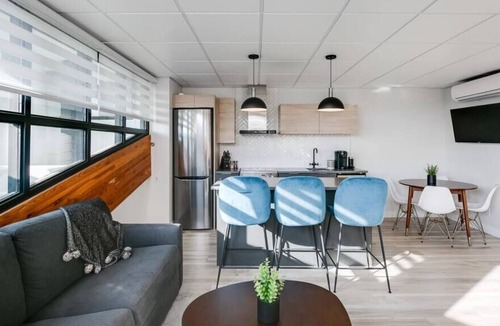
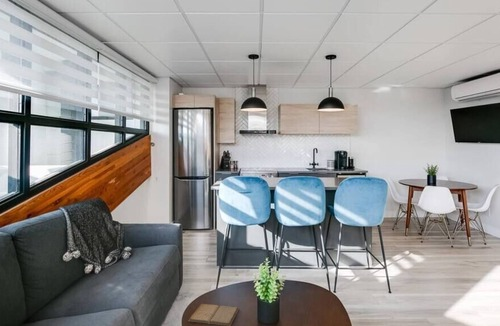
+ book [187,303,240,326]
